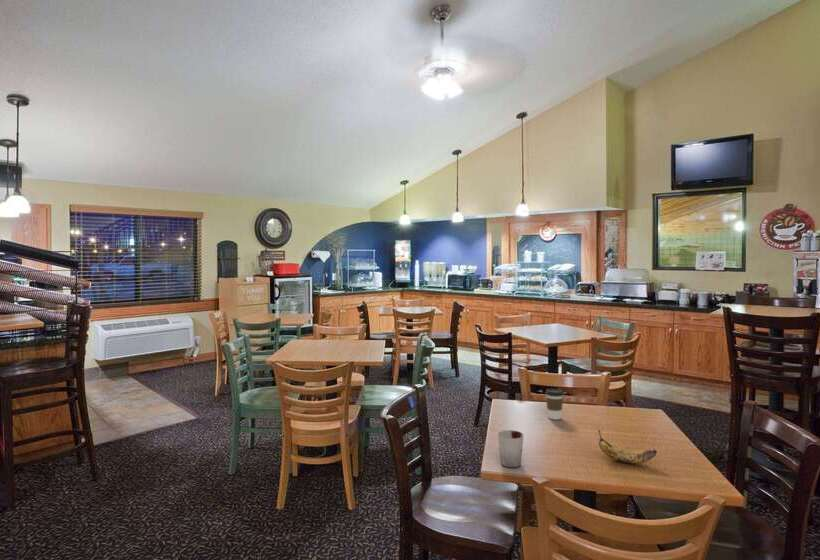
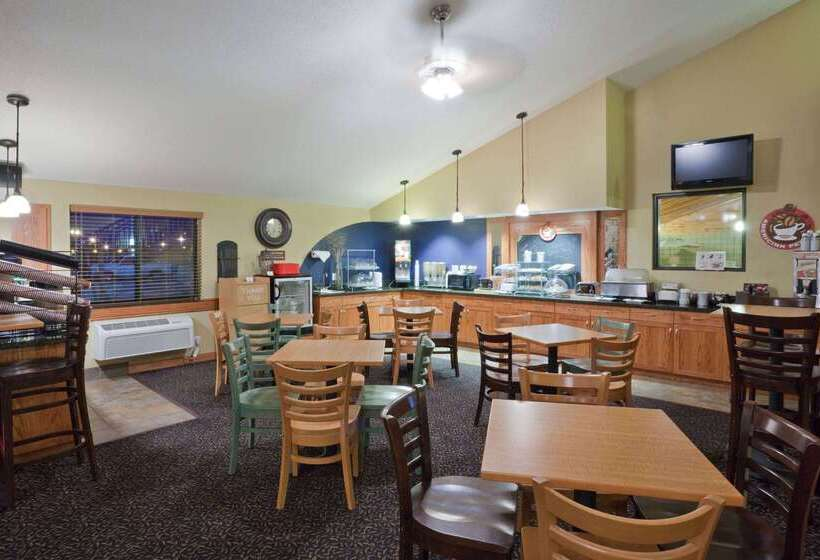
- coffee cup [545,388,564,421]
- cup [497,429,525,468]
- banana [596,428,658,464]
